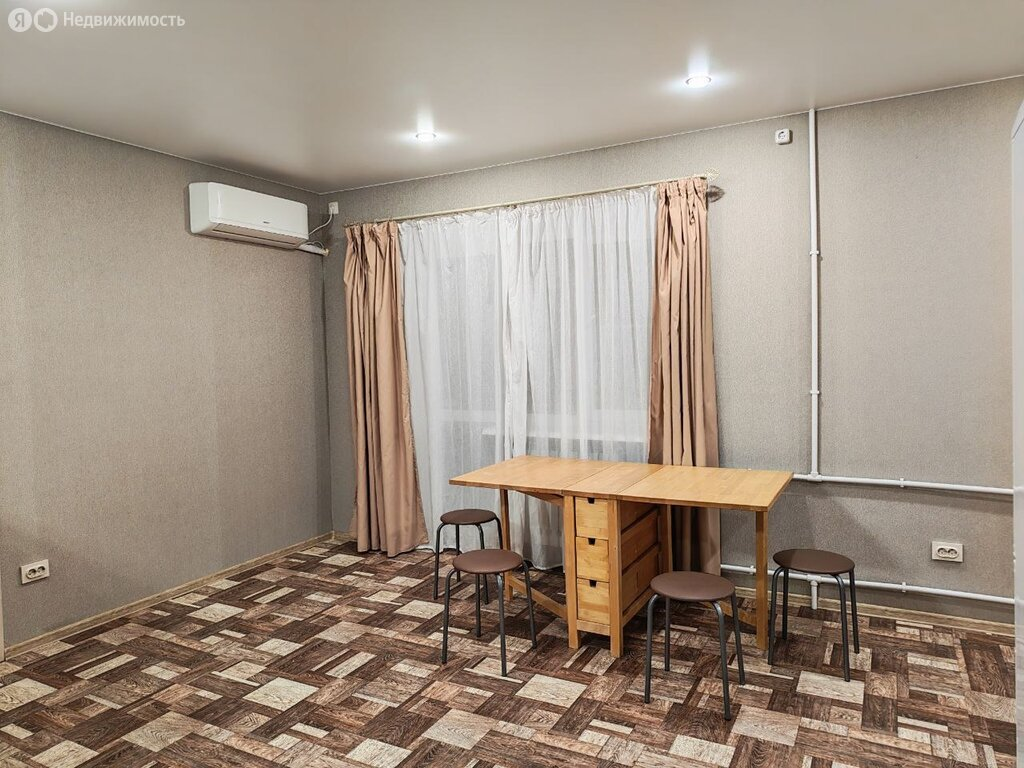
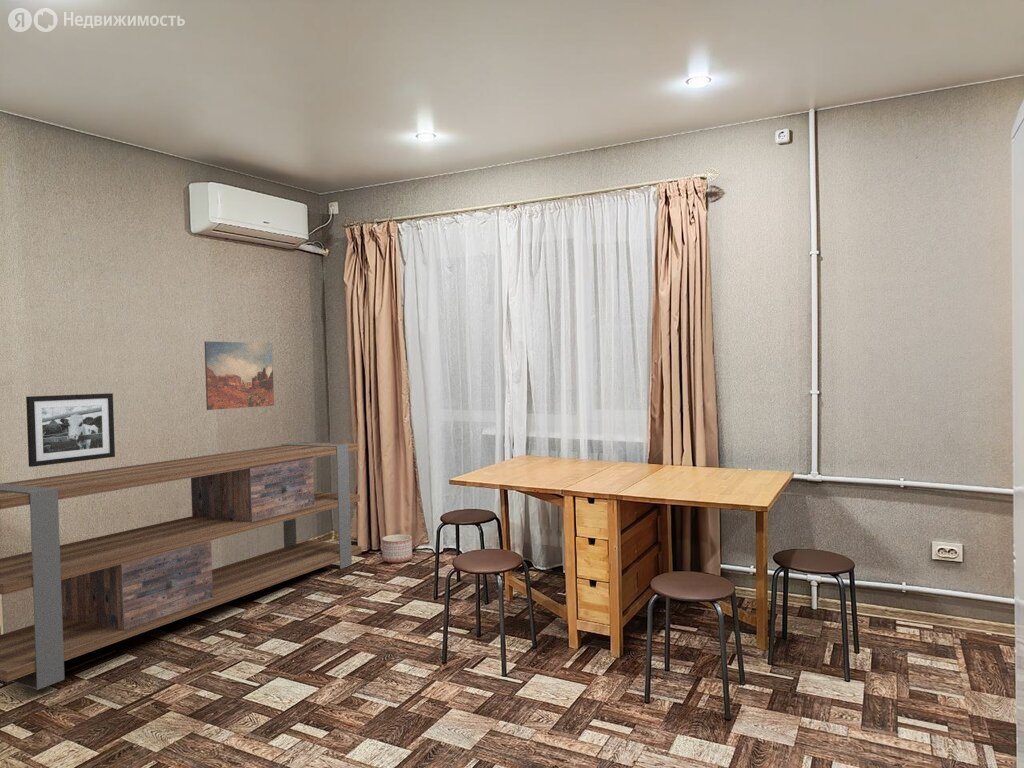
+ picture frame [25,392,116,468]
+ planter [381,533,413,564]
+ shelving unit [0,441,363,691]
+ wall art [203,340,275,411]
